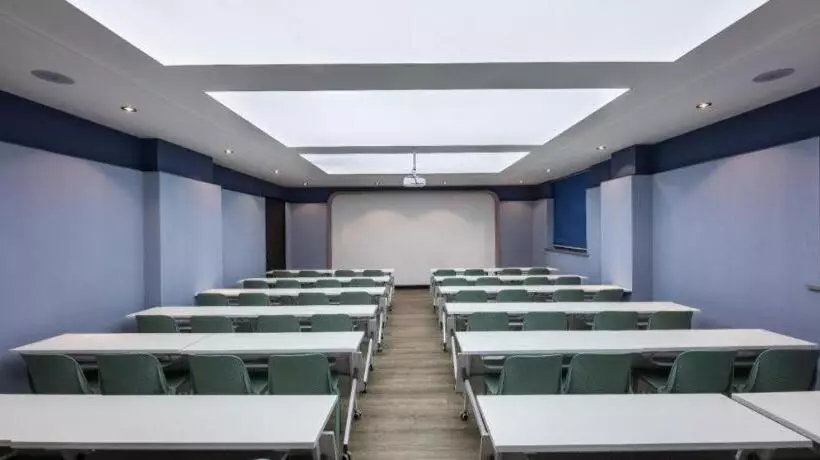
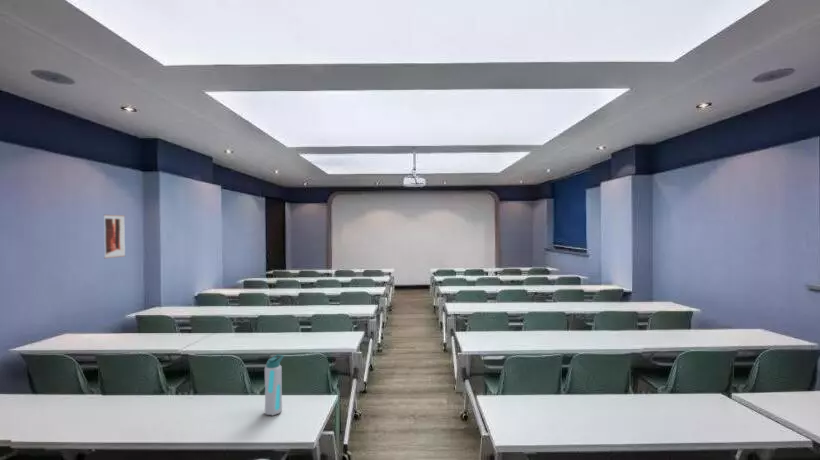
+ water bottle [264,353,285,416]
+ wall art [103,214,126,259]
